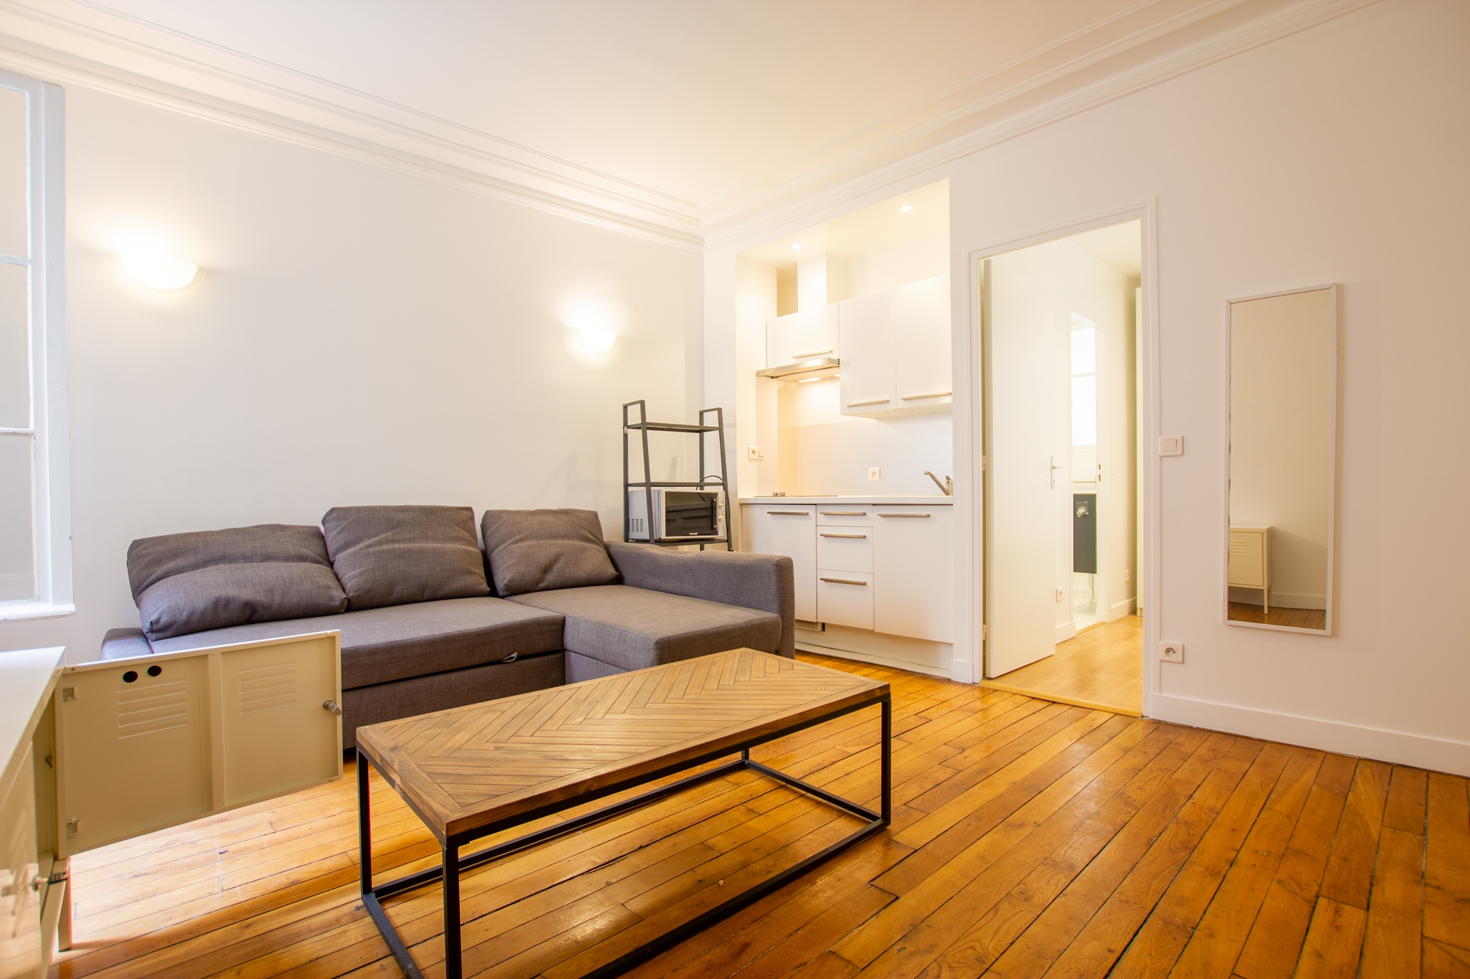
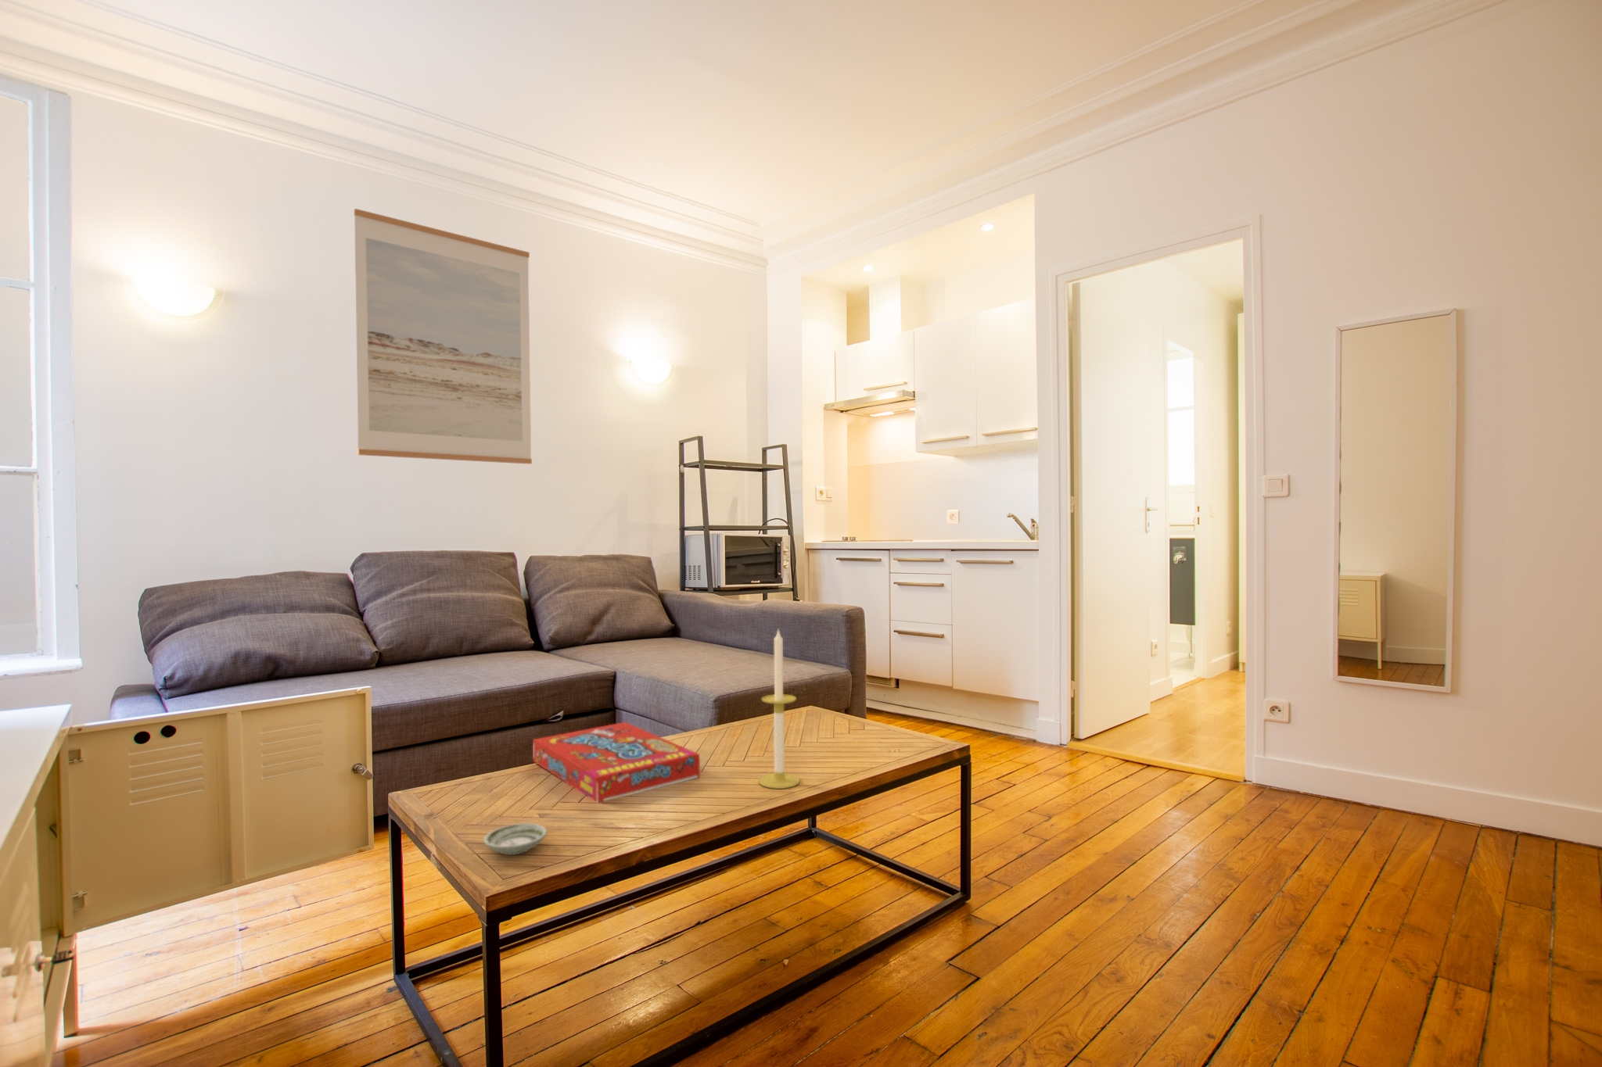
+ candle [758,629,800,790]
+ saucer [482,823,548,856]
+ snack box [532,722,700,803]
+ wall art [354,208,532,466]
